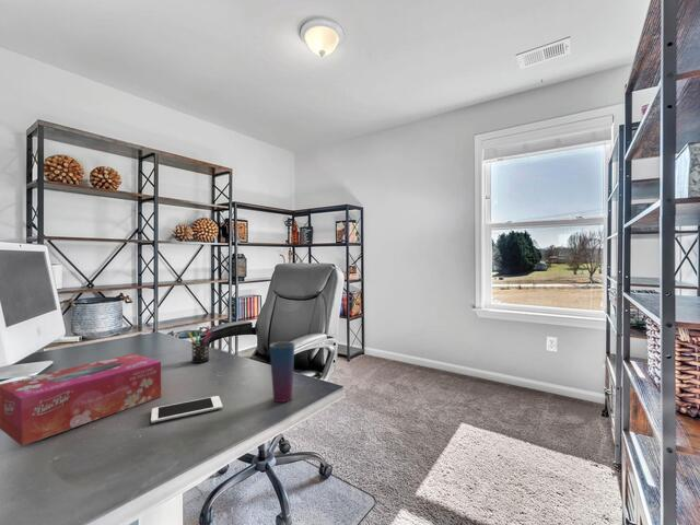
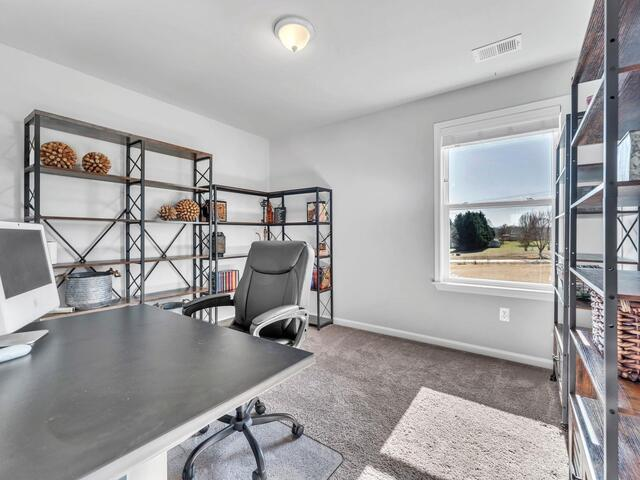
- cell phone [150,395,223,424]
- tissue box [0,353,162,447]
- pen holder [187,325,214,364]
- cup [269,340,295,404]
